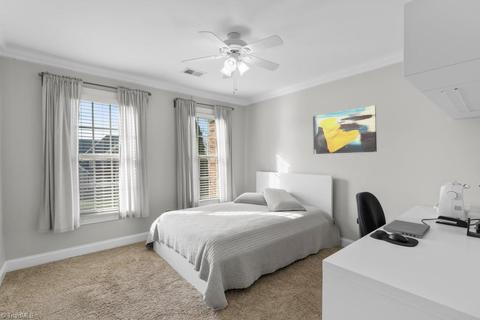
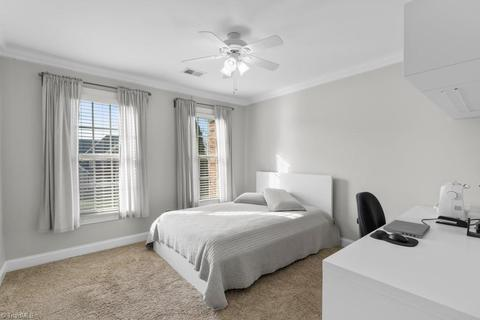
- wall art [312,104,378,155]
